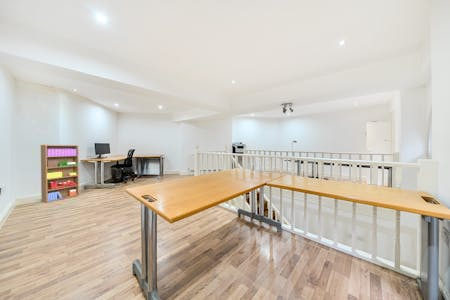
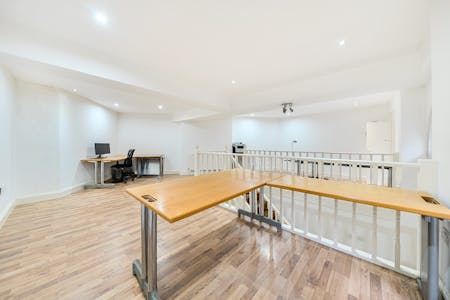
- bookshelf [40,144,80,204]
